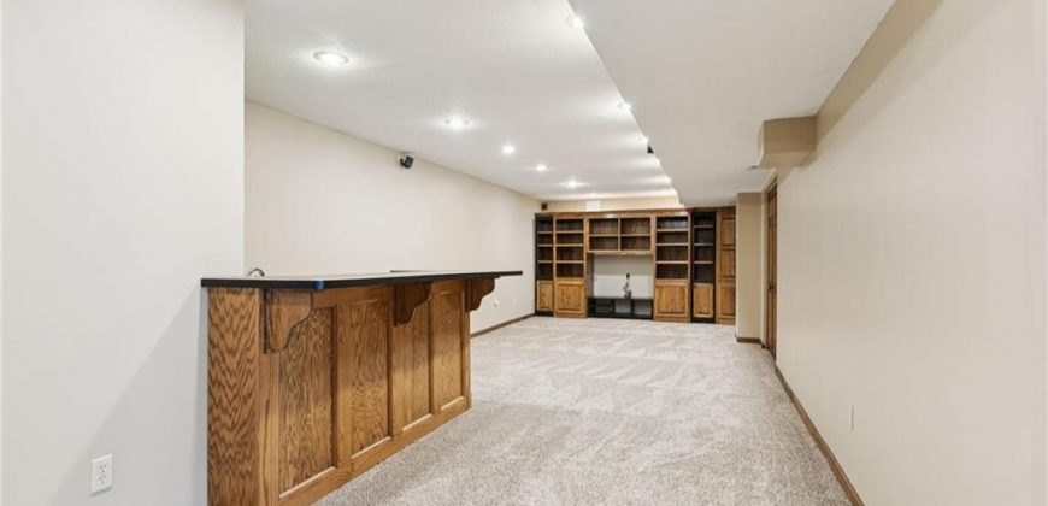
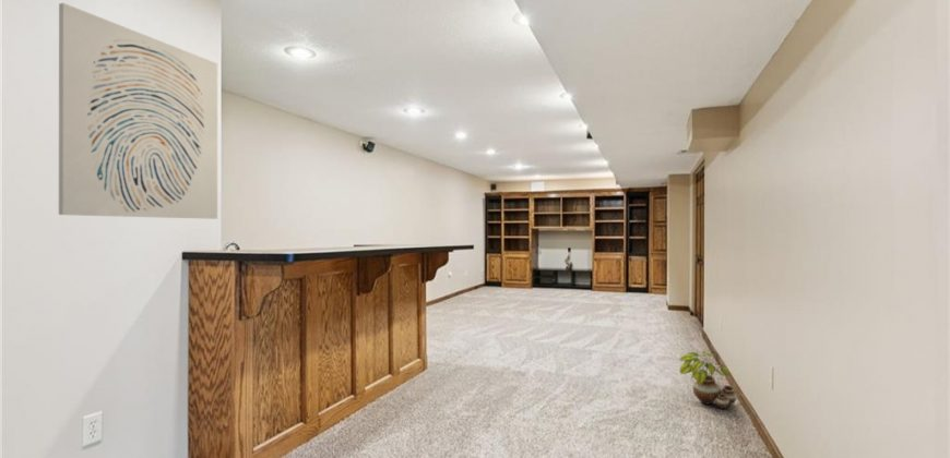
+ wall art [58,2,218,220]
+ potted plant [678,350,738,410]
